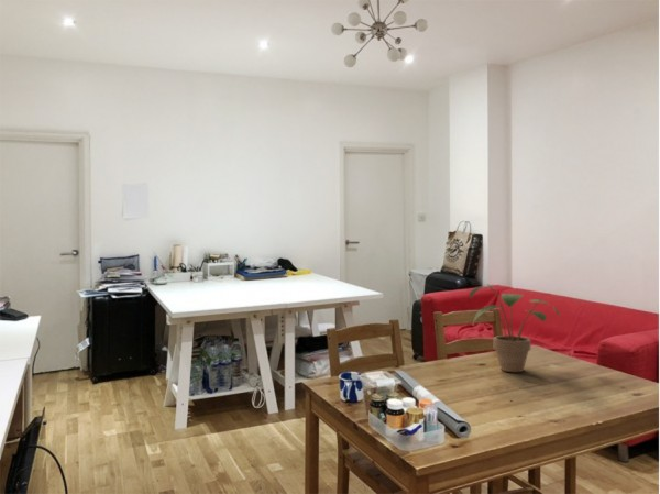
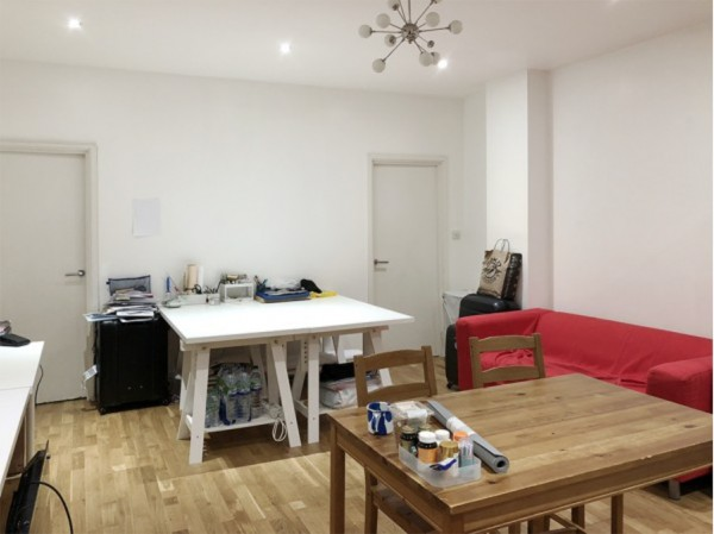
- potted plant [469,283,561,373]
